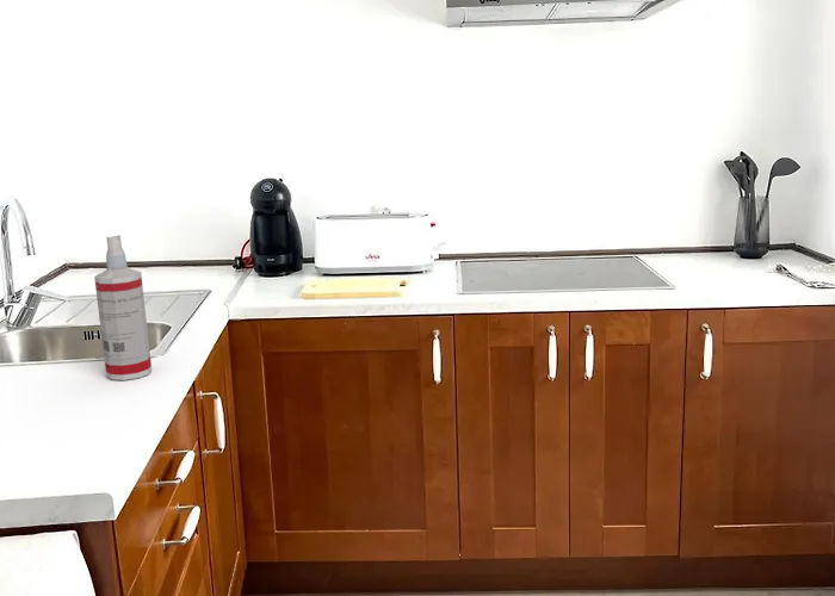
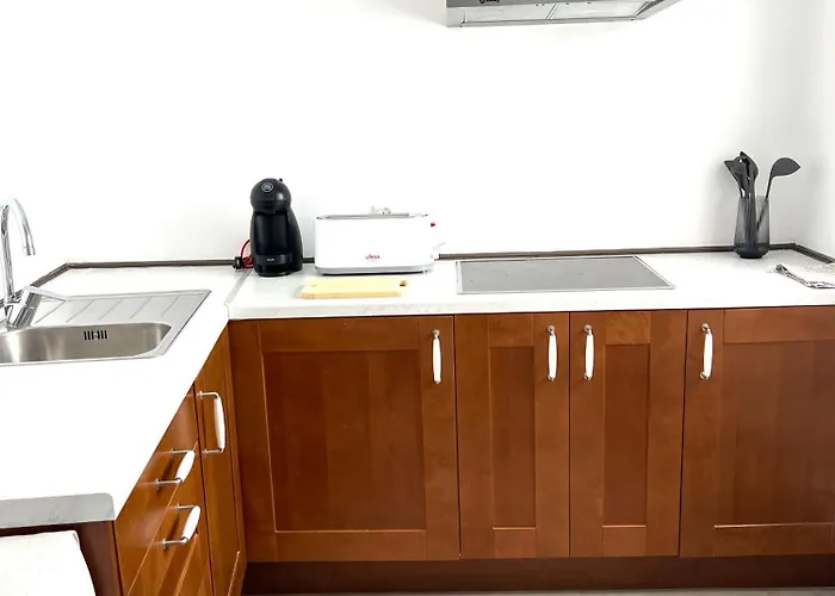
- spray bottle [93,234,153,381]
